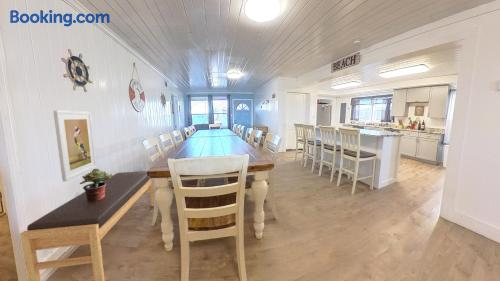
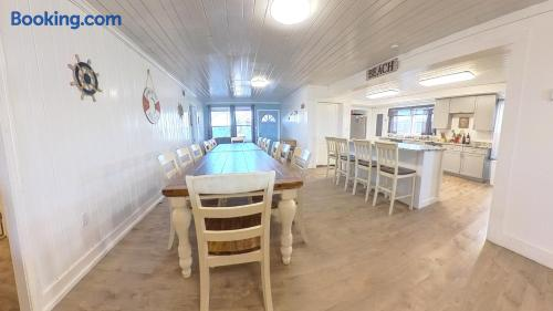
- bench [19,170,155,281]
- potted plant [79,168,113,201]
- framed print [52,109,98,183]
